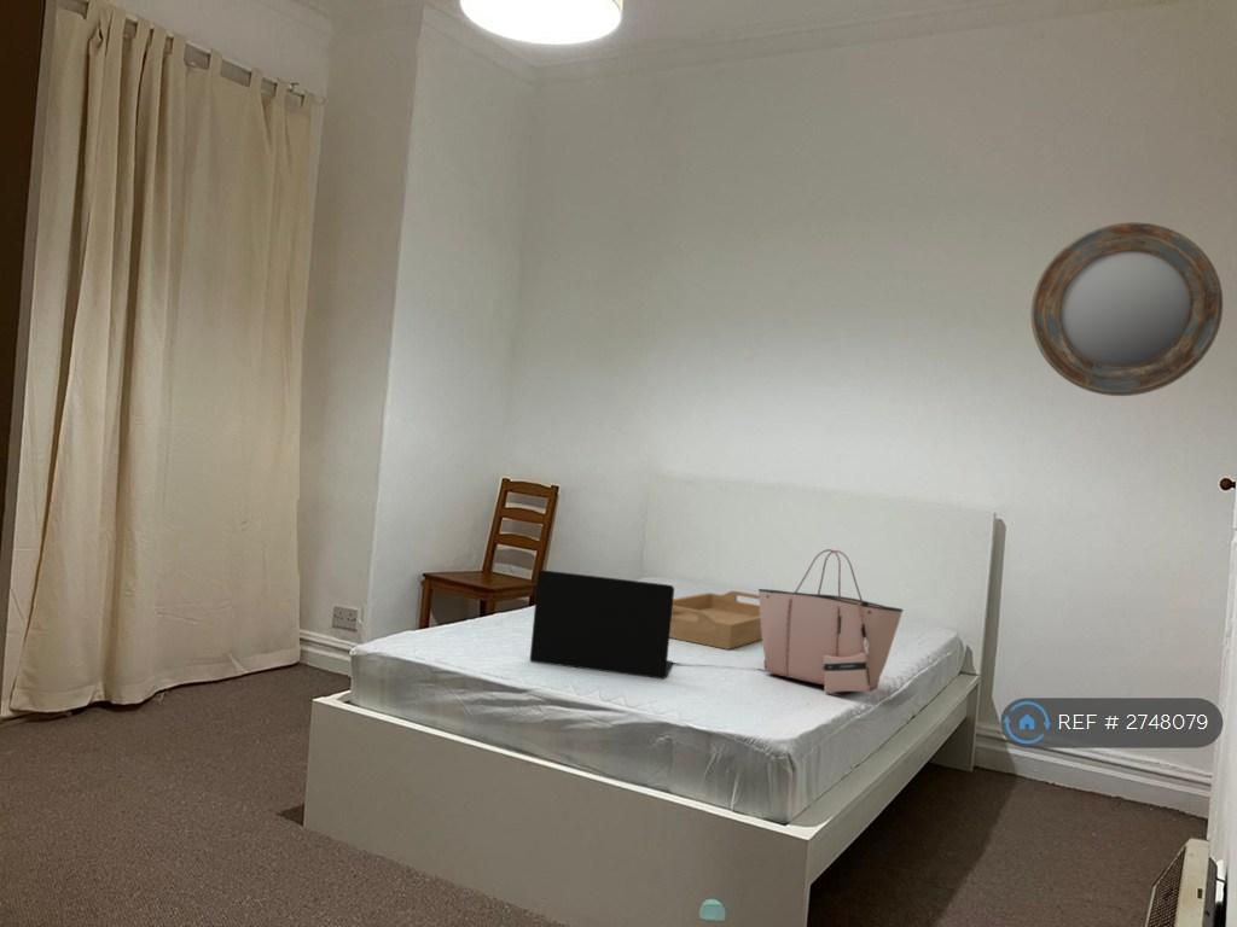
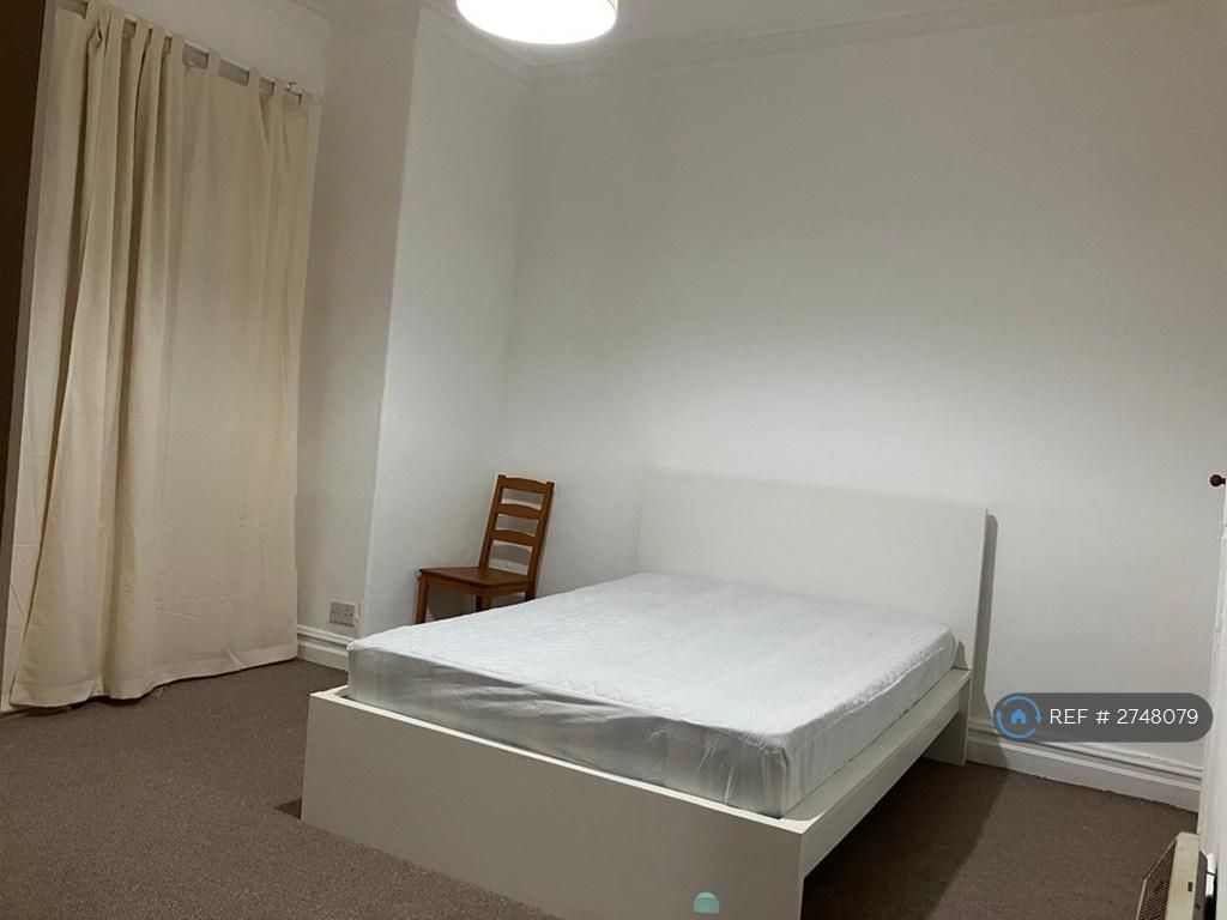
- tote bag [757,548,905,695]
- laptop [529,569,675,681]
- serving tray [669,589,762,651]
- home mirror [1030,222,1224,397]
